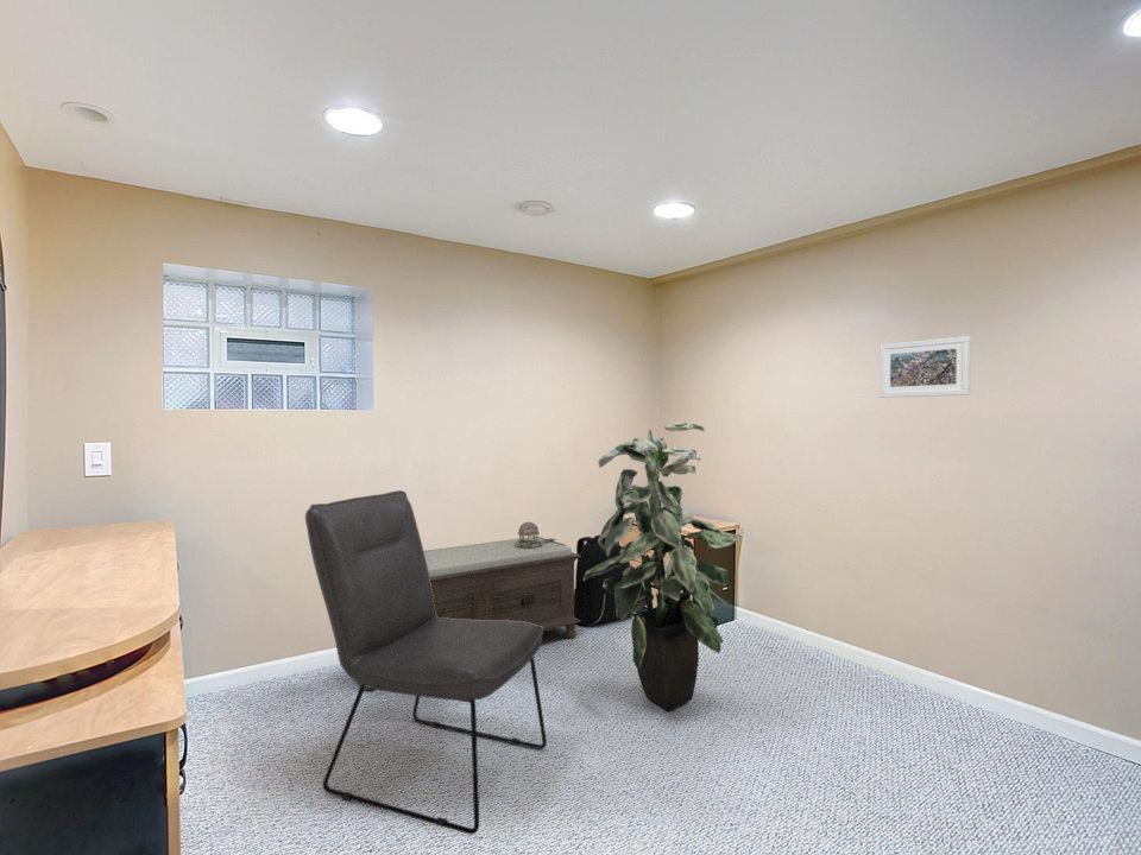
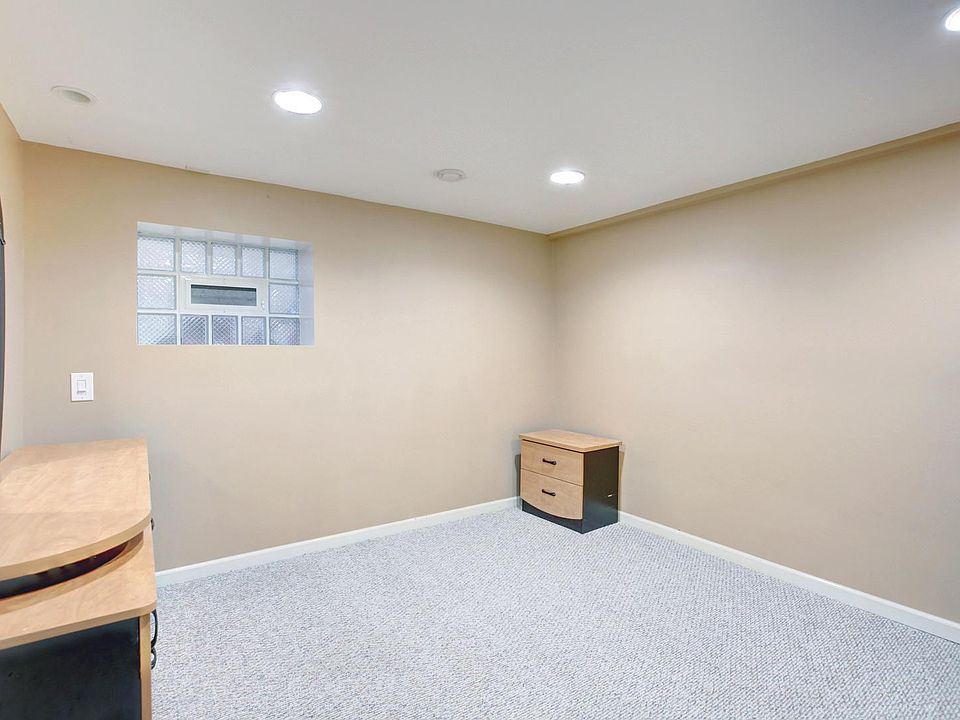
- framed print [878,335,972,399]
- lantern [515,521,556,549]
- bench [365,536,581,691]
- backpack [574,534,635,627]
- indoor plant [582,422,744,712]
- chair [304,489,548,835]
